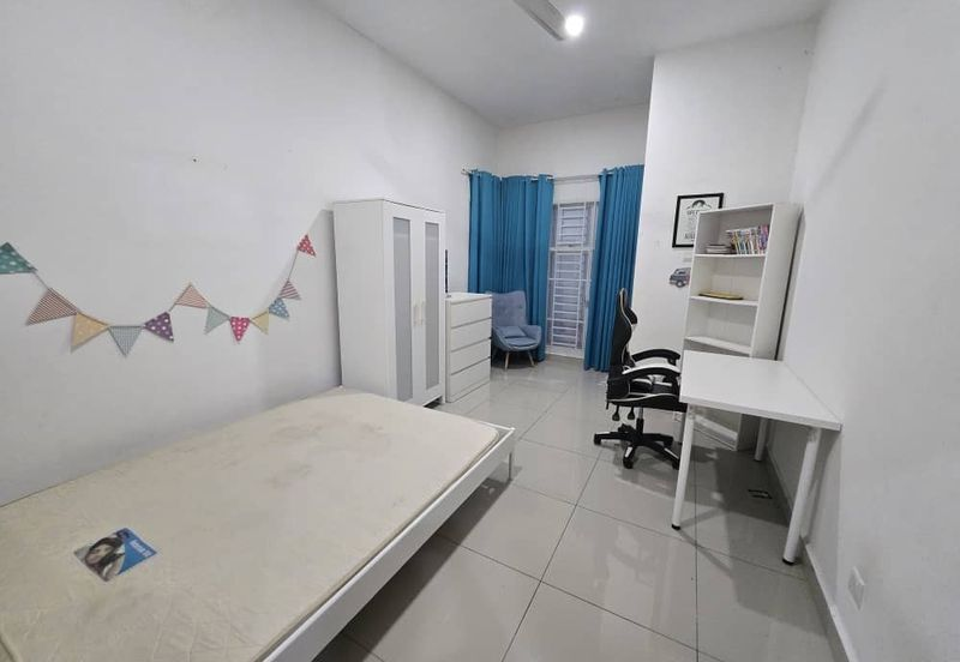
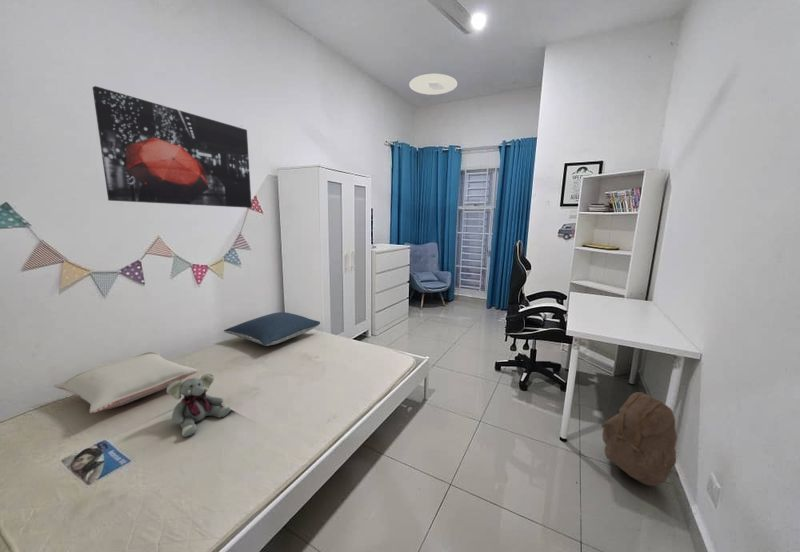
+ pillow [53,351,199,414]
+ backpack [600,391,678,487]
+ ceiling light [408,73,458,96]
+ pillow [223,311,321,347]
+ plush elephant [166,373,231,438]
+ wall art [91,85,253,209]
